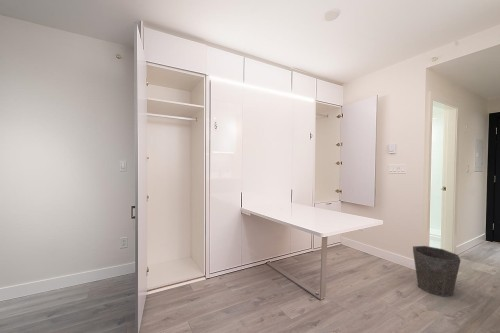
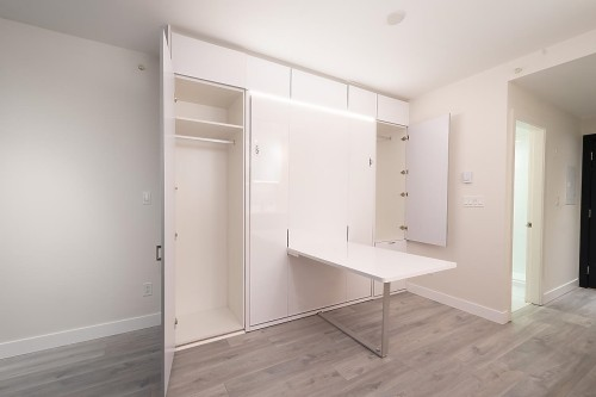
- waste bin [412,245,462,298]
